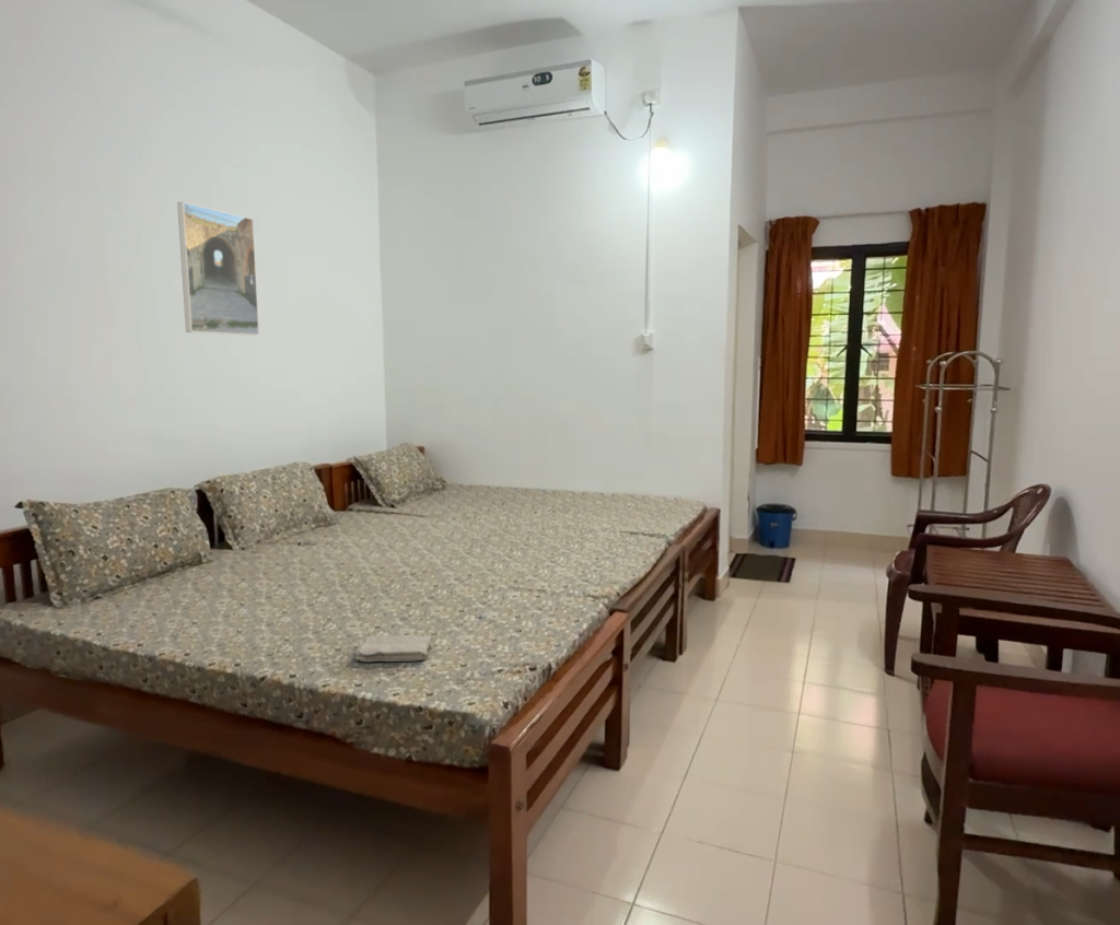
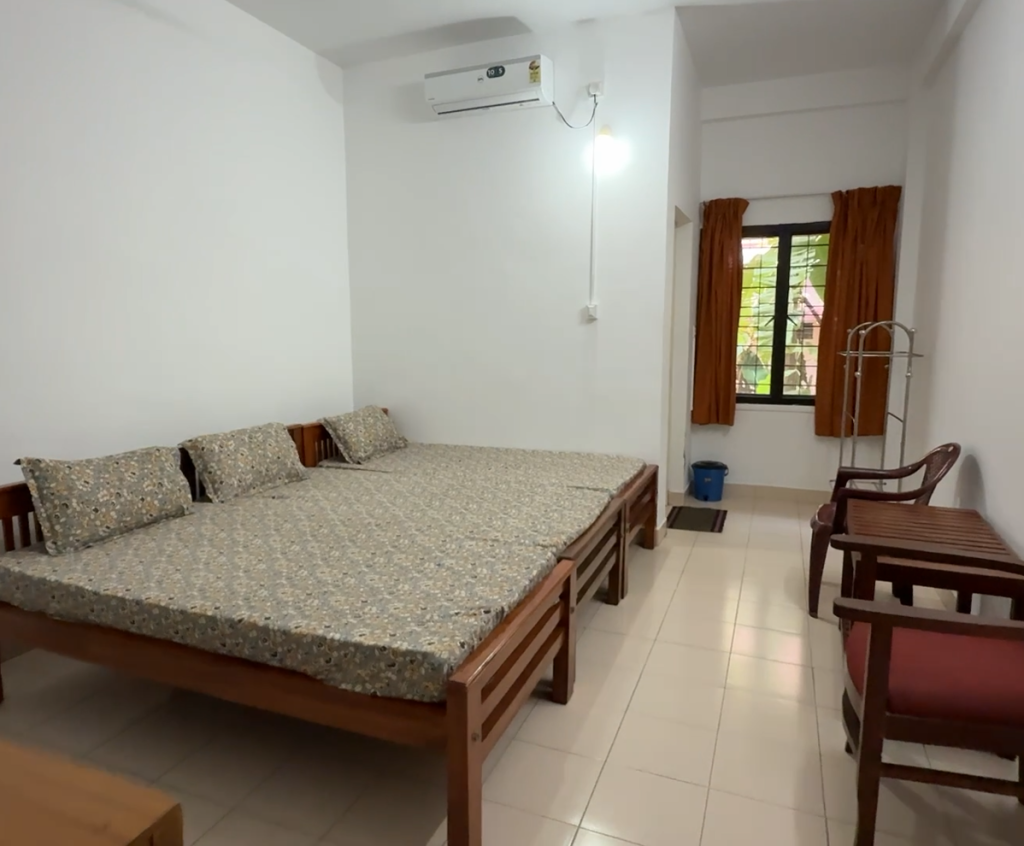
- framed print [176,201,260,337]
- washcloth [354,634,432,663]
